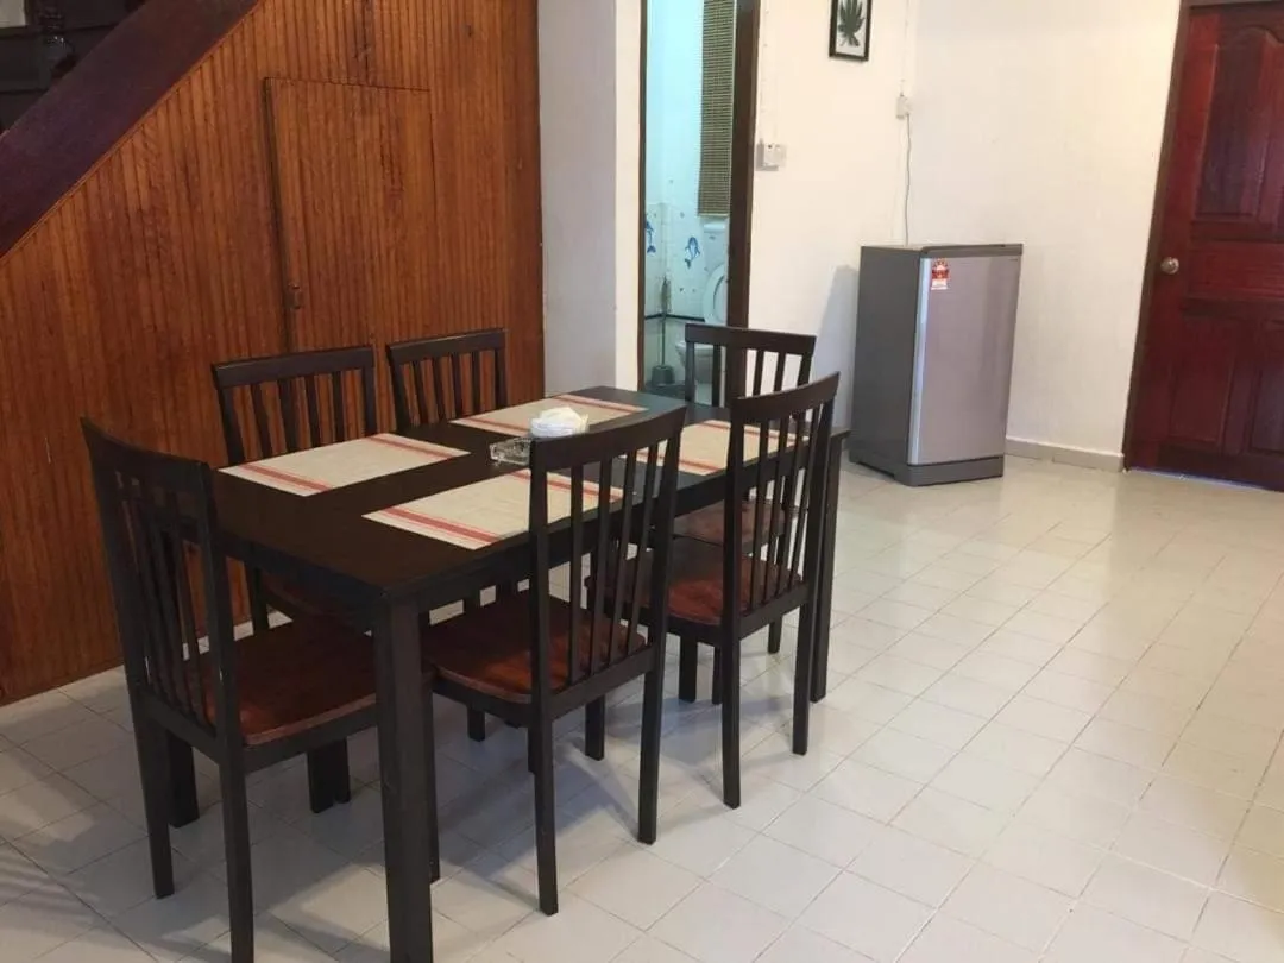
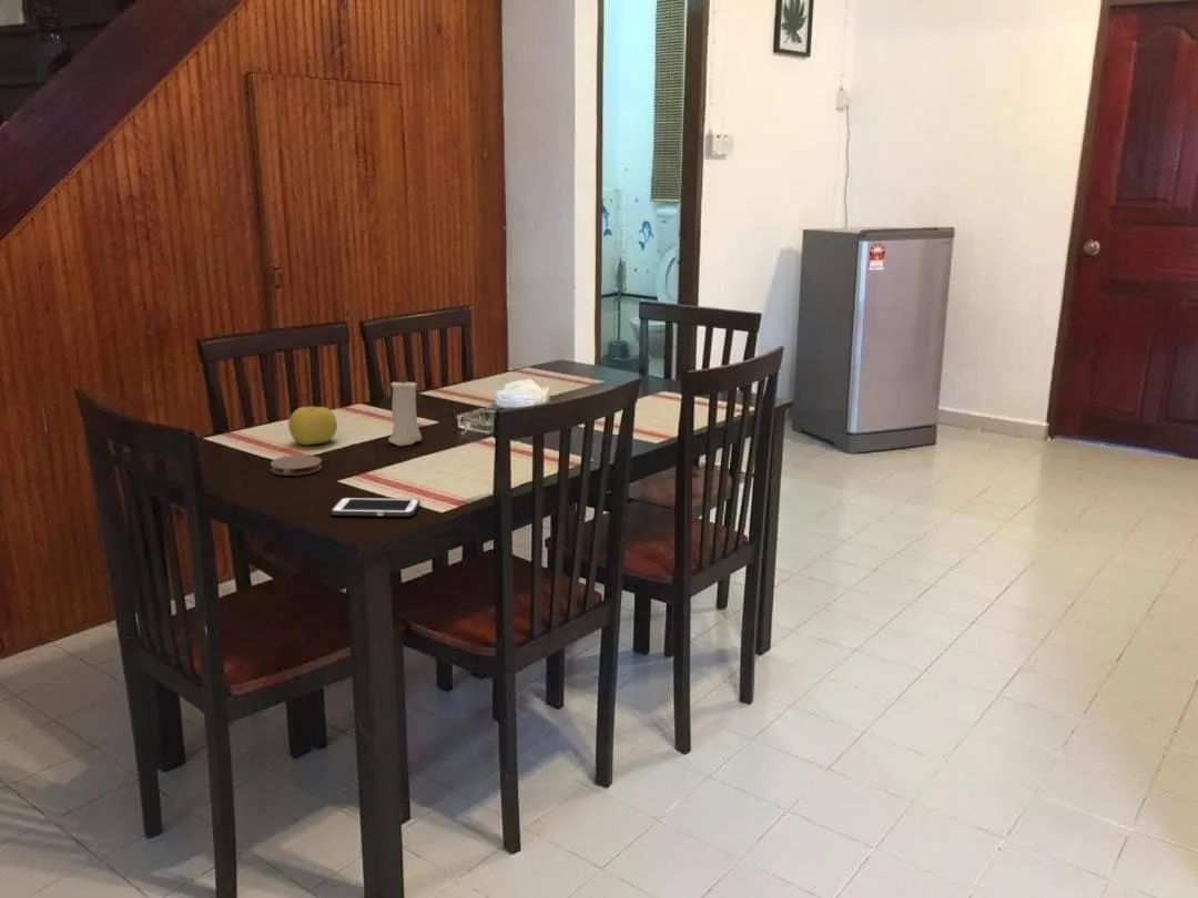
+ candle [387,376,423,447]
+ cell phone [331,497,422,518]
+ coaster [270,455,323,477]
+ fruit [287,406,338,446]
